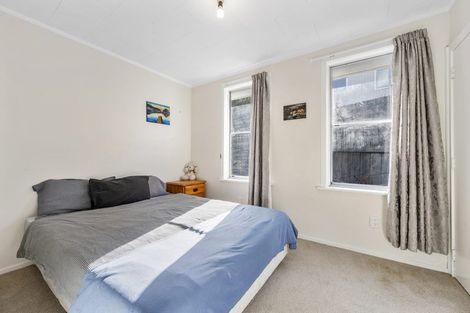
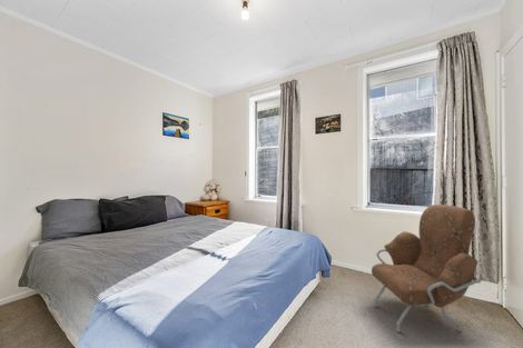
+ armchair [371,203,480,334]
